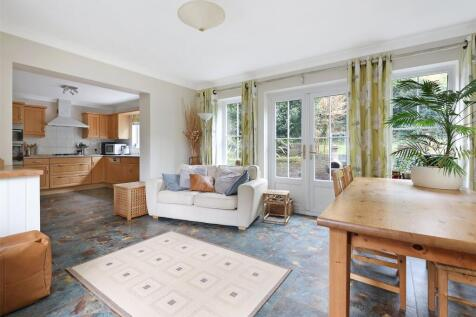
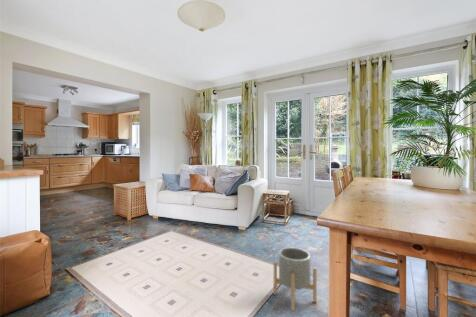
+ planter [273,247,318,312]
